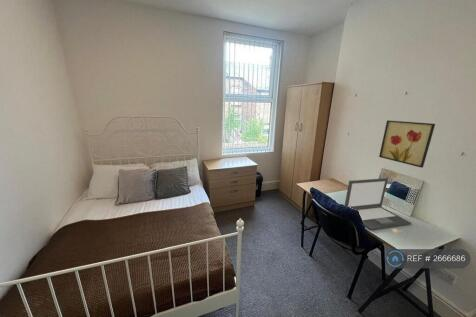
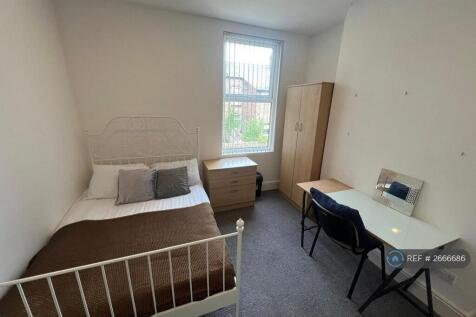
- wall art [378,119,436,169]
- laptop [344,177,412,231]
